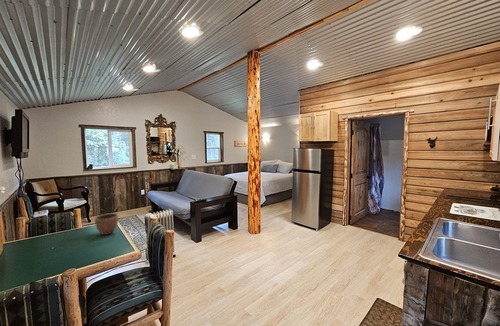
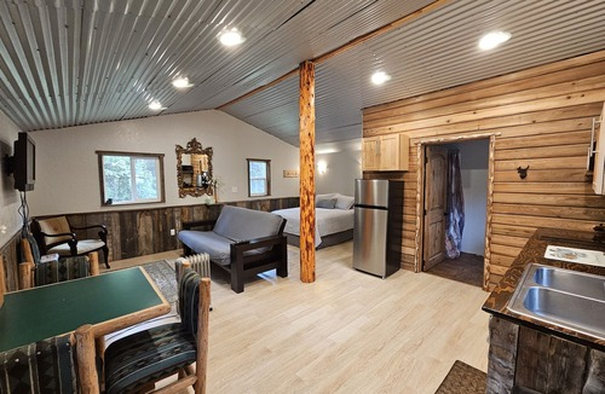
- decorative bowl [94,212,119,236]
